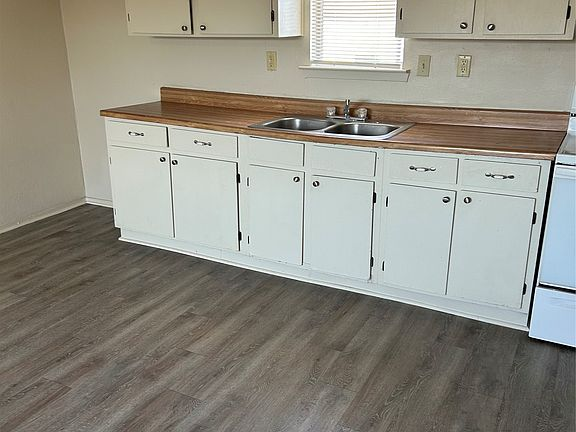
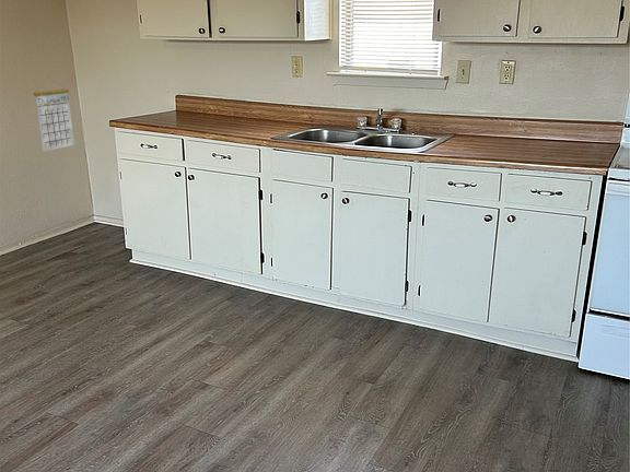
+ calendar [33,76,75,152]
